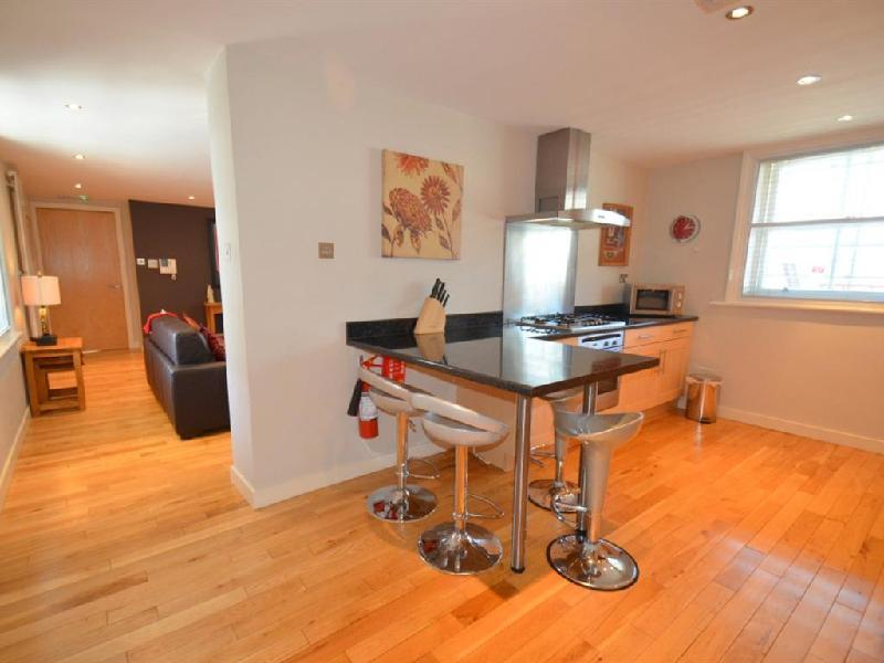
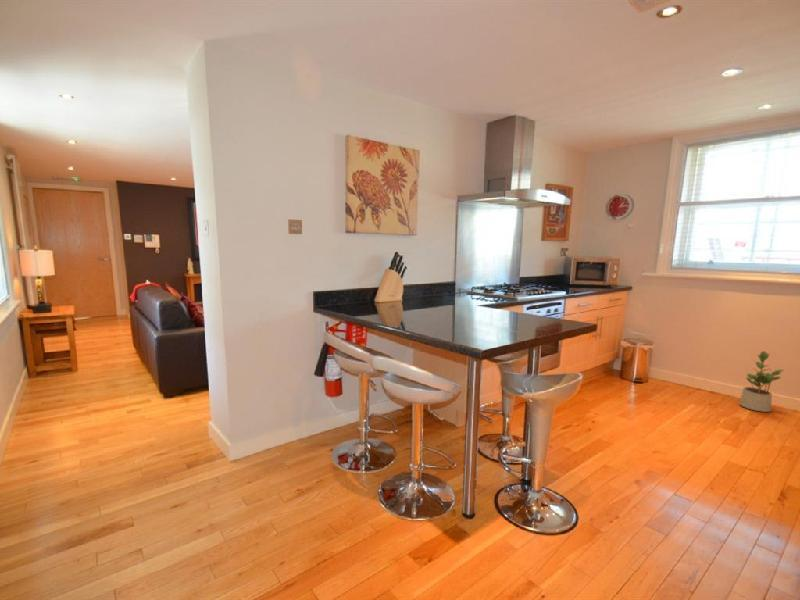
+ potted plant [739,350,786,413]
